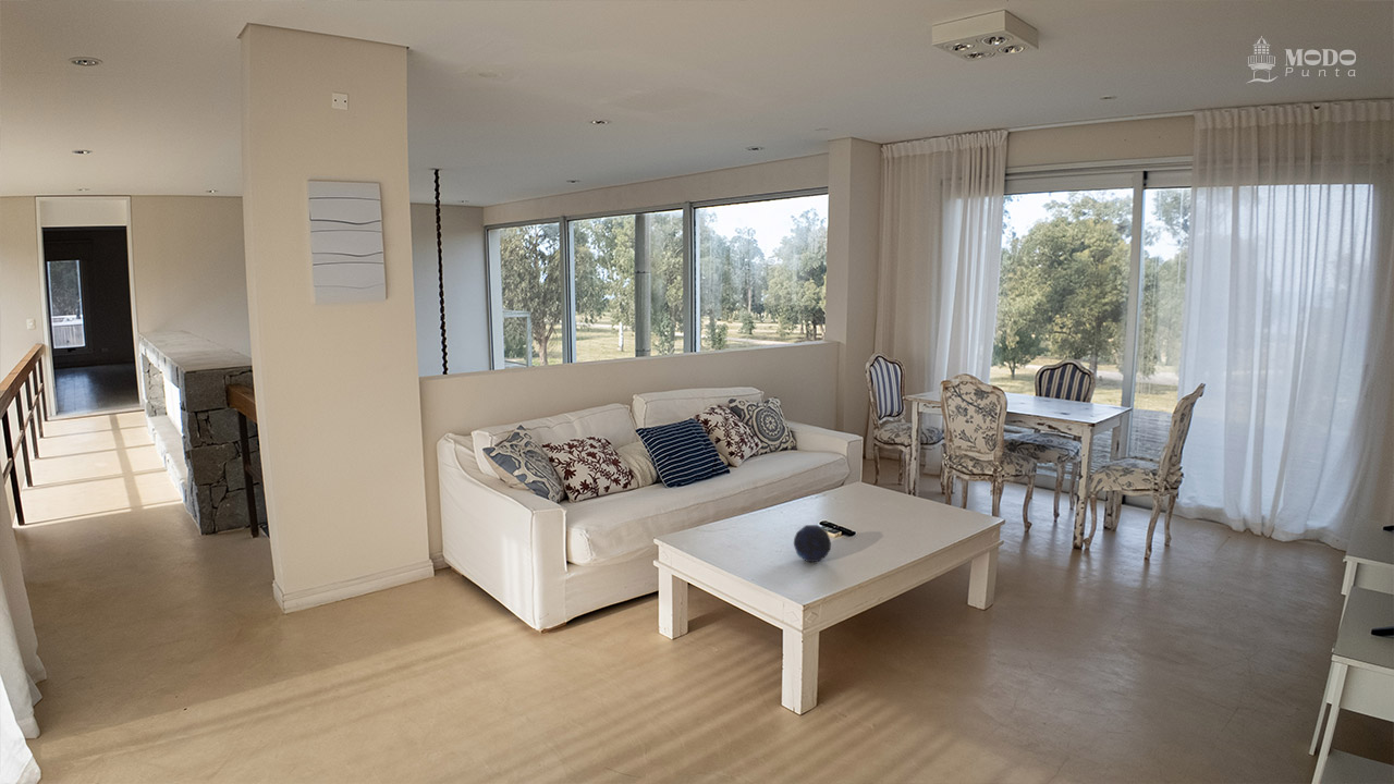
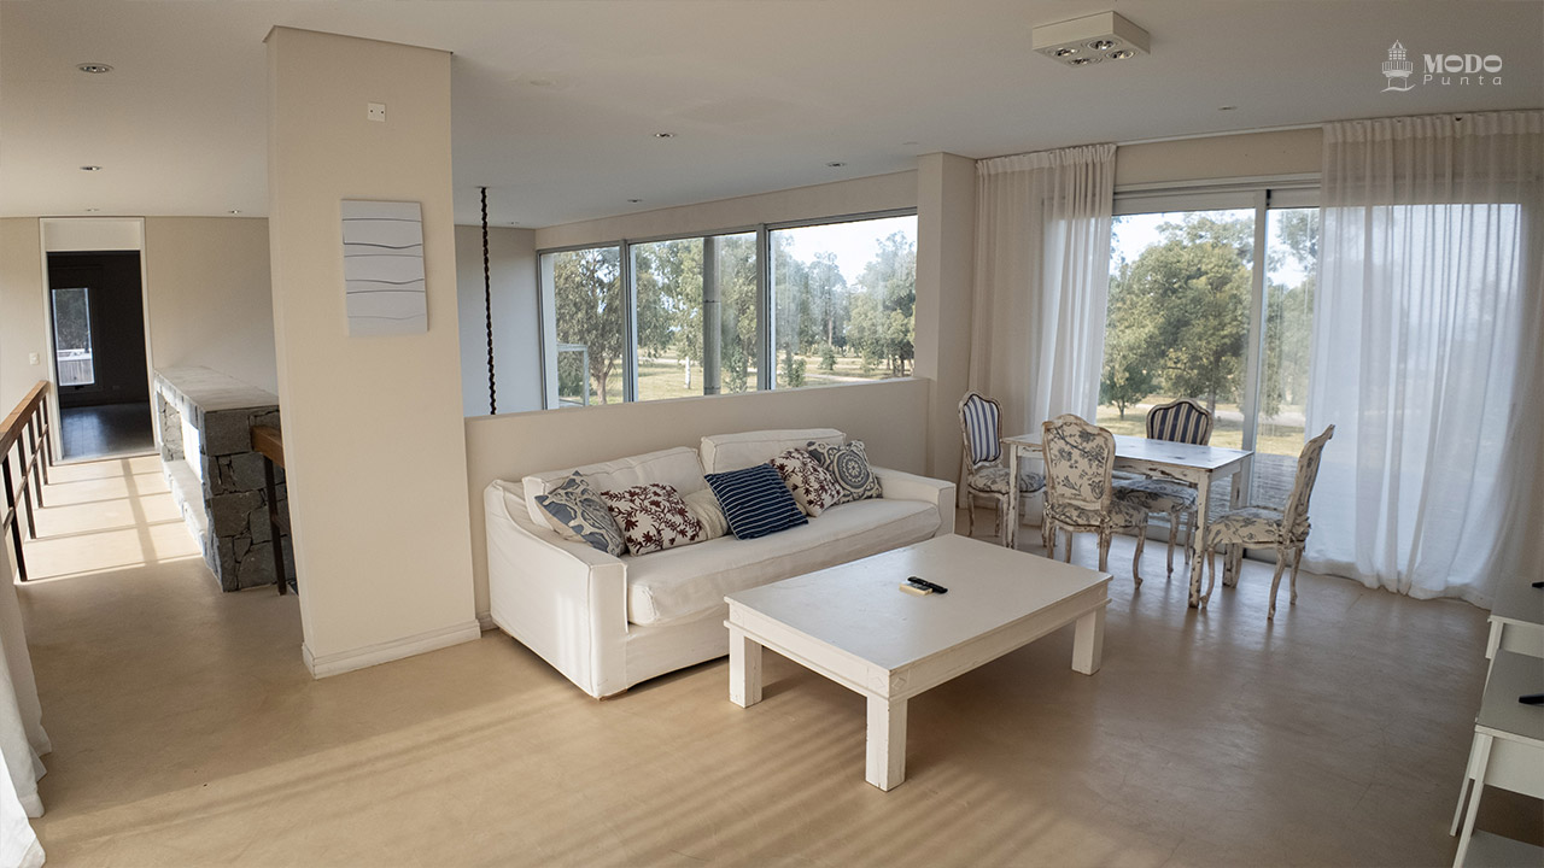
- decorative orb [793,524,832,563]
